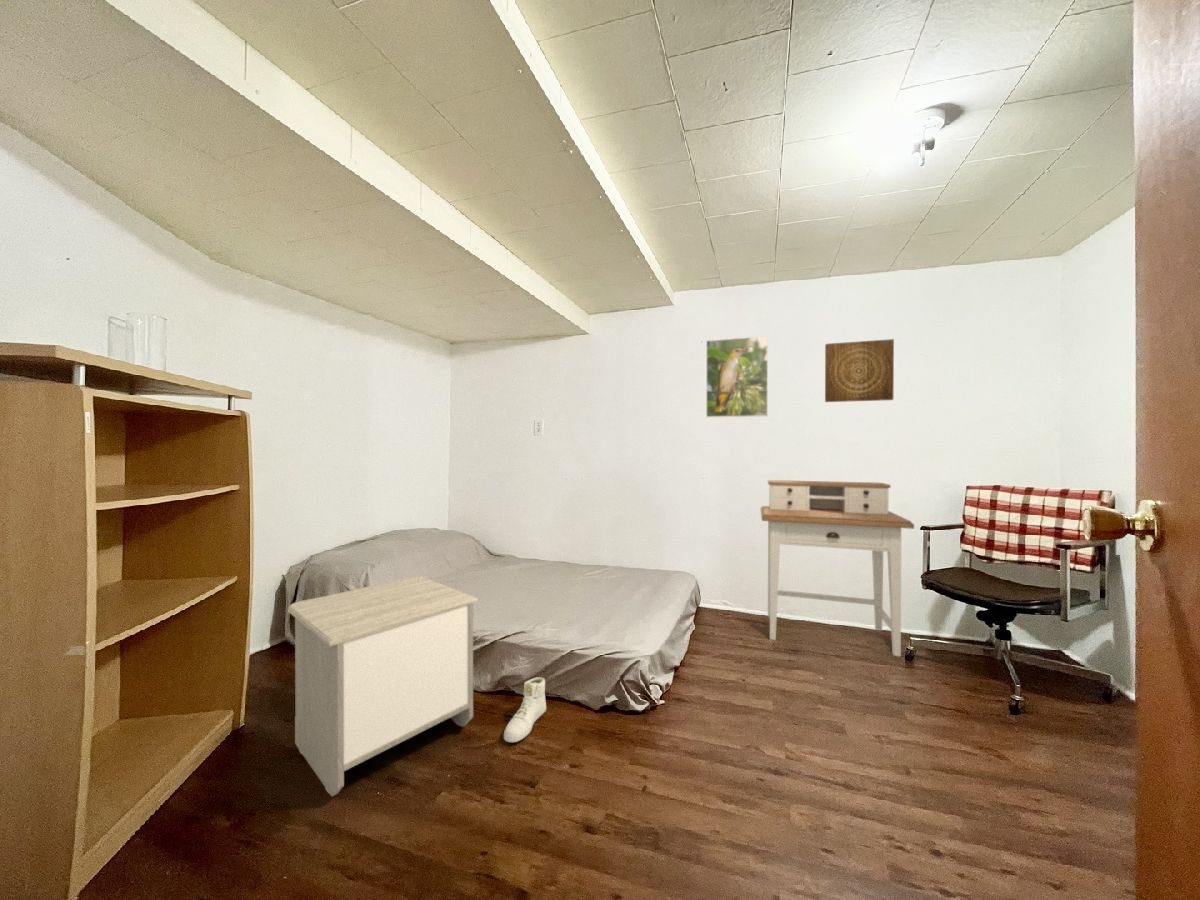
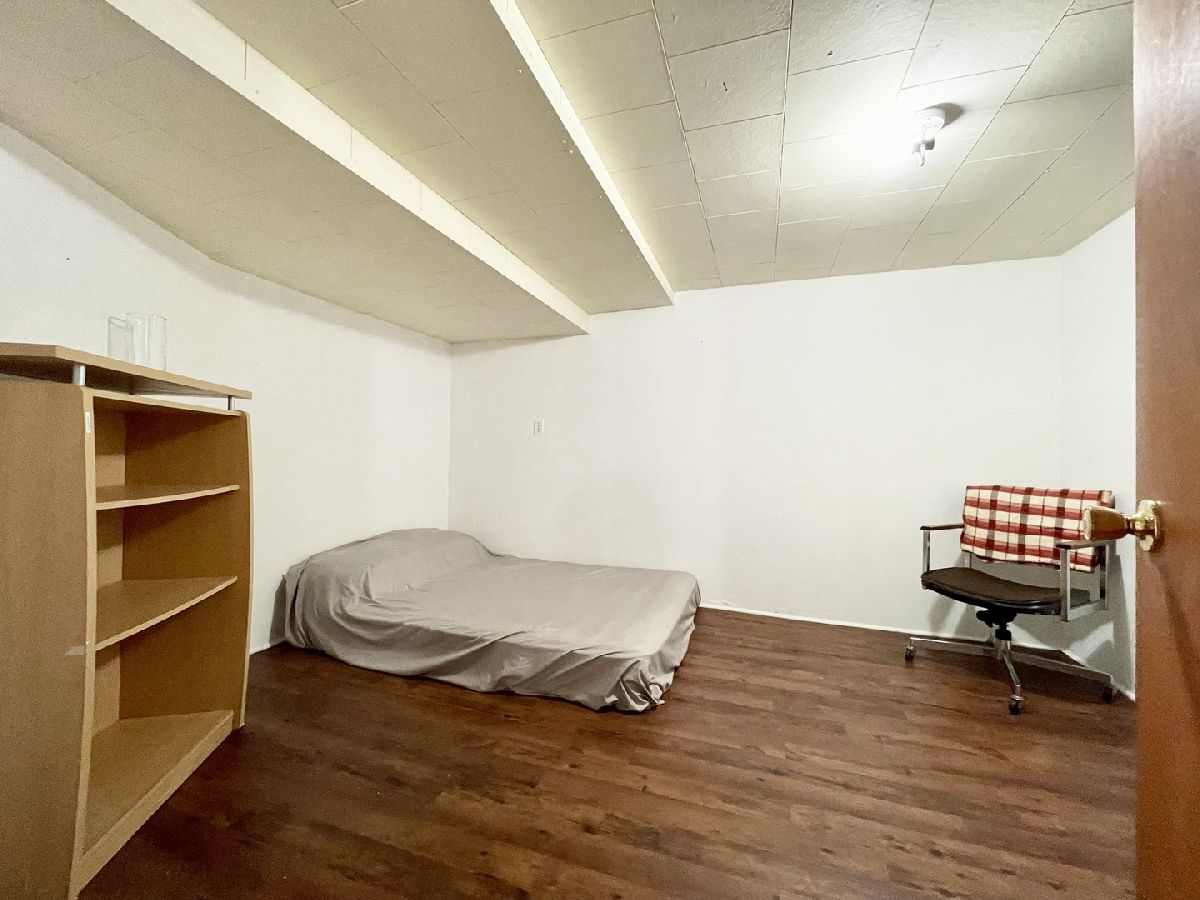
- sneaker [503,676,547,743]
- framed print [705,335,769,418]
- wall art [824,338,895,403]
- nightstand [287,575,479,798]
- desk [759,479,915,657]
